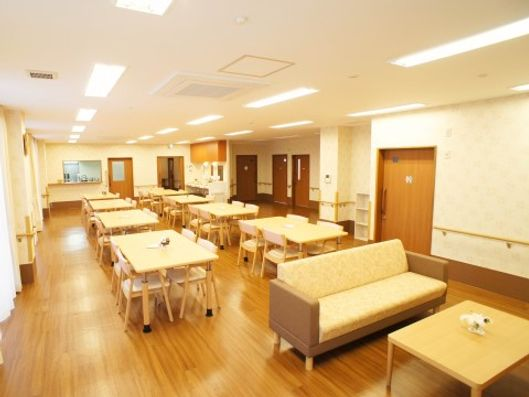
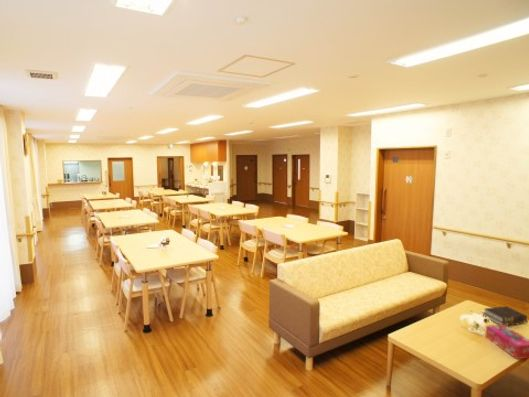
+ bible [482,305,529,327]
+ tissue box [485,324,529,360]
